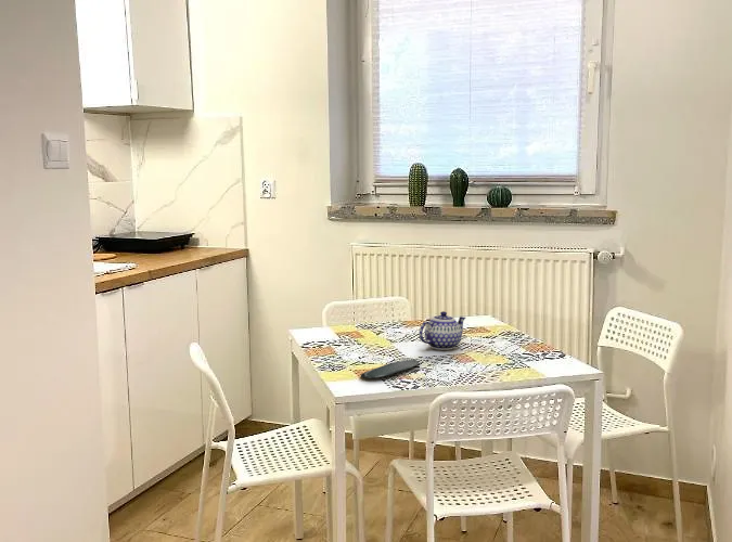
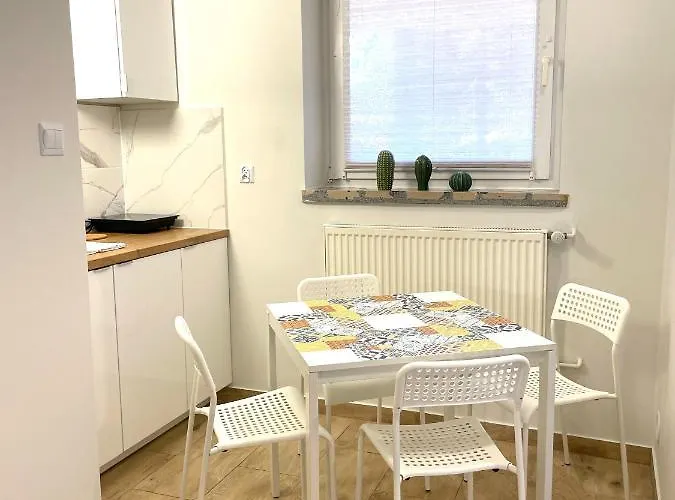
- teapot [418,310,466,351]
- oval tray [360,359,420,379]
